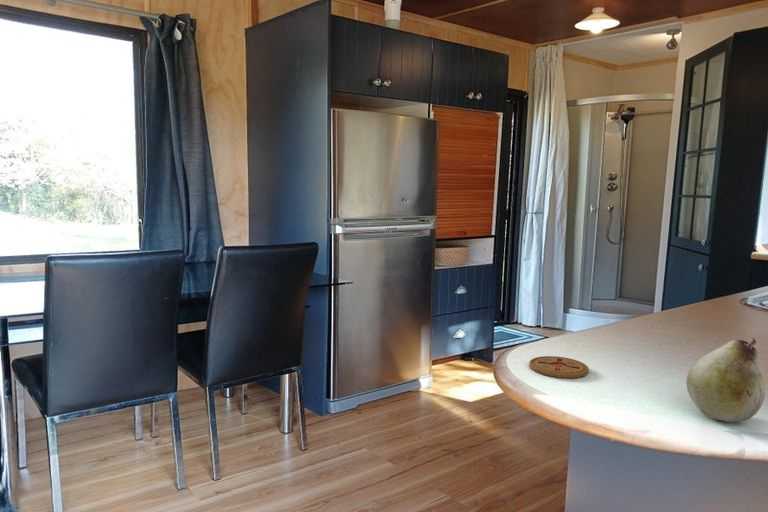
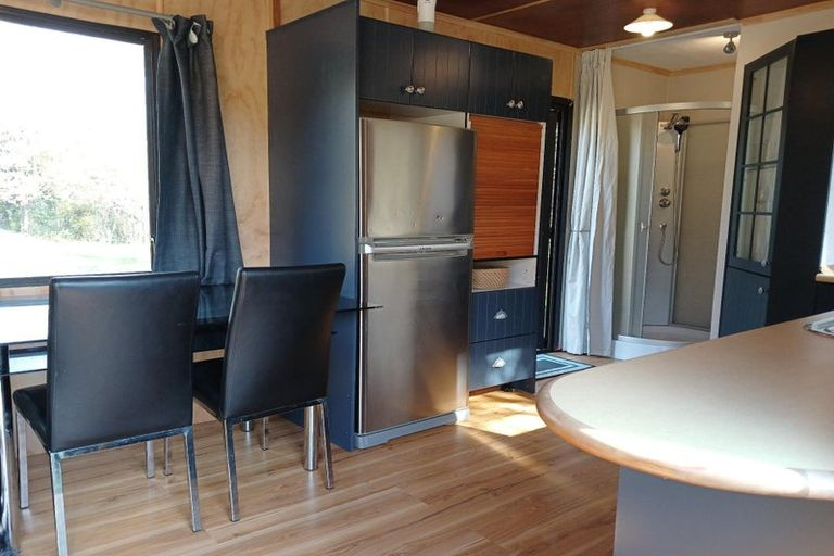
- fruit [685,337,766,423]
- coaster [528,355,590,379]
